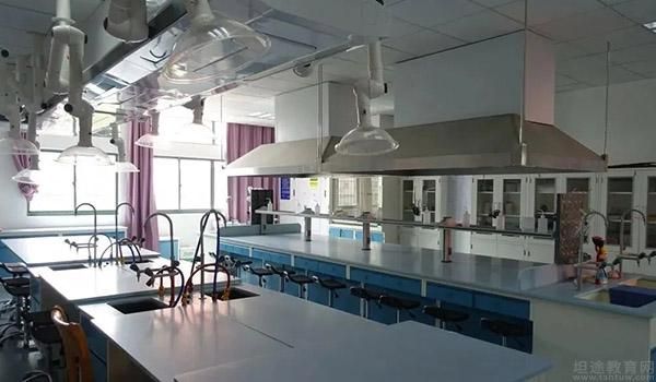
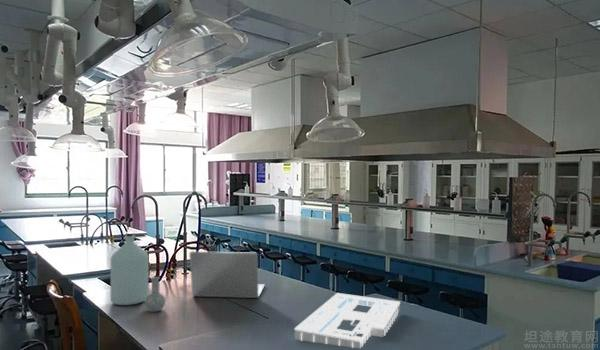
+ bottle [110,230,166,313]
+ architectural model [294,292,401,349]
+ laptop [188,251,266,299]
